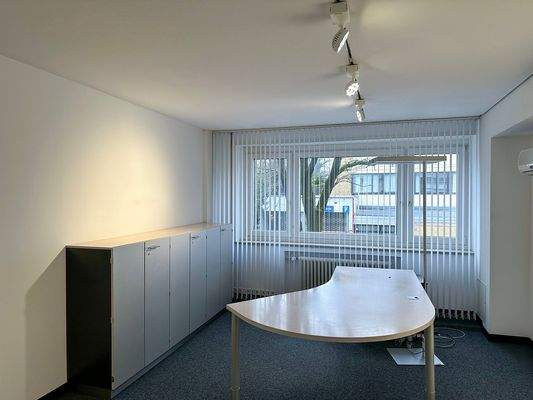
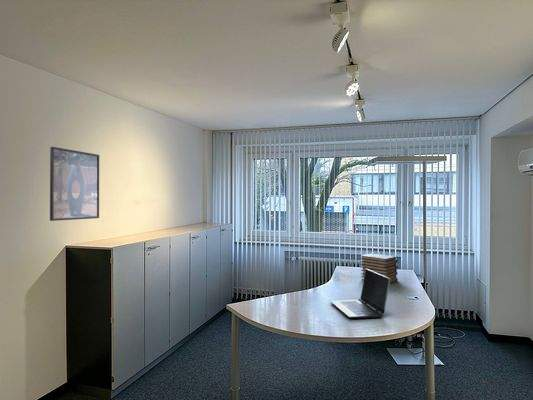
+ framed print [49,146,100,222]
+ laptop computer [329,269,391,319]
+ book stack [359,253,399,284]
